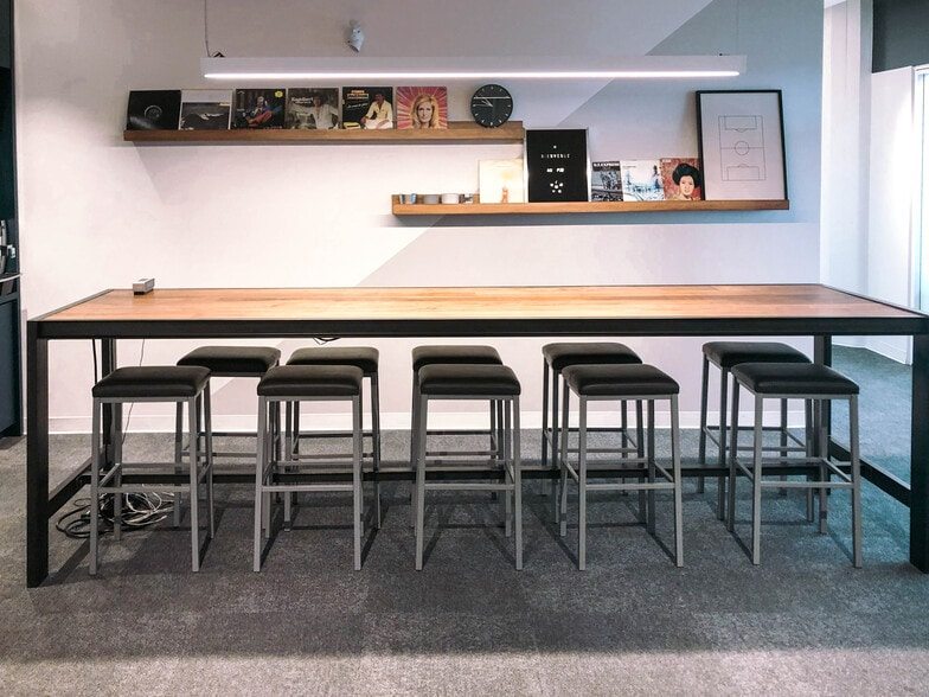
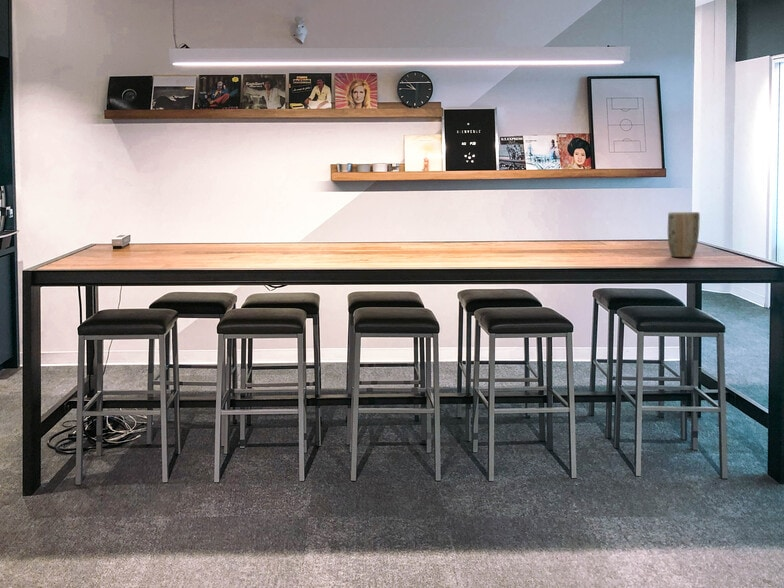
+ plant pot [667,211,701,258]
